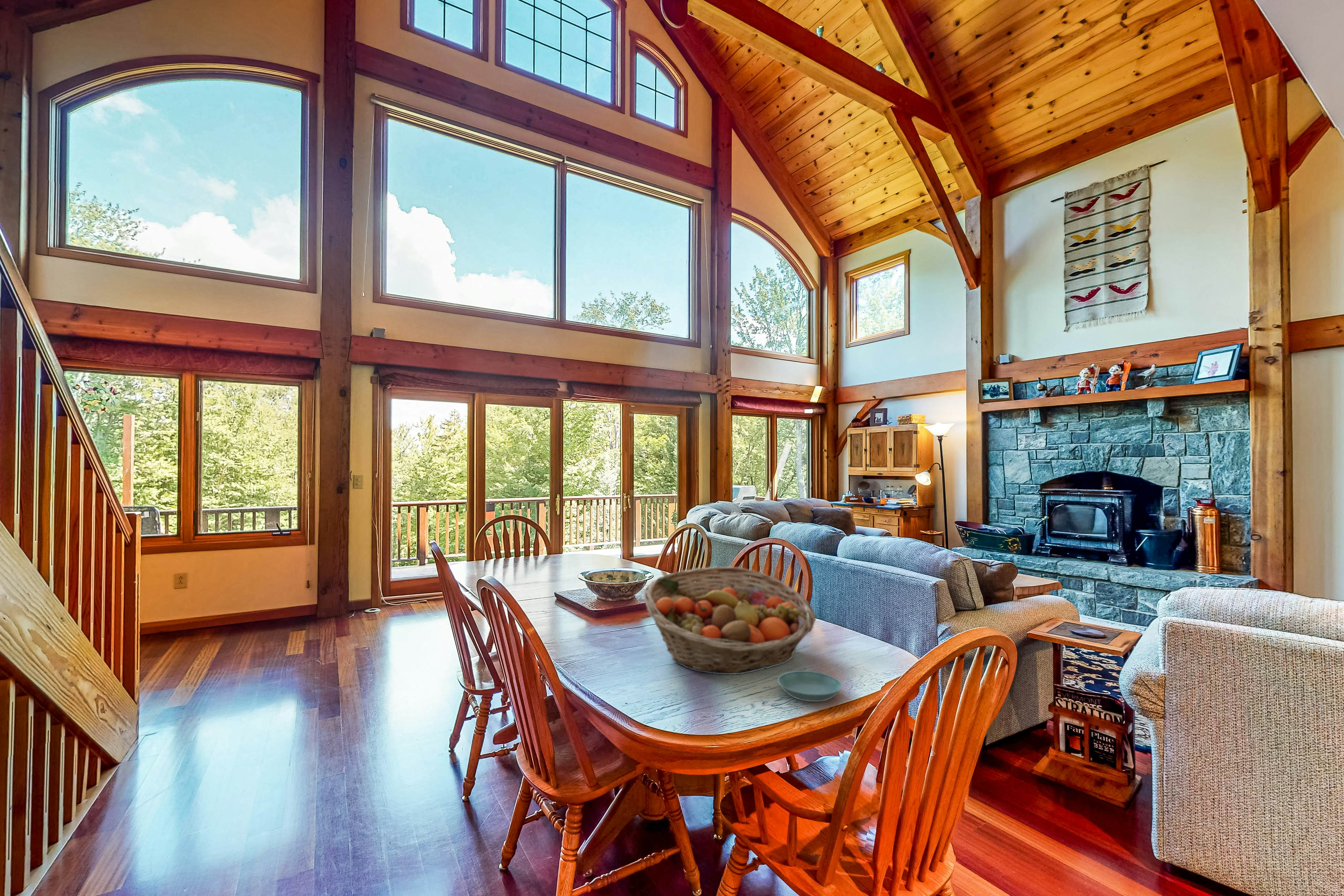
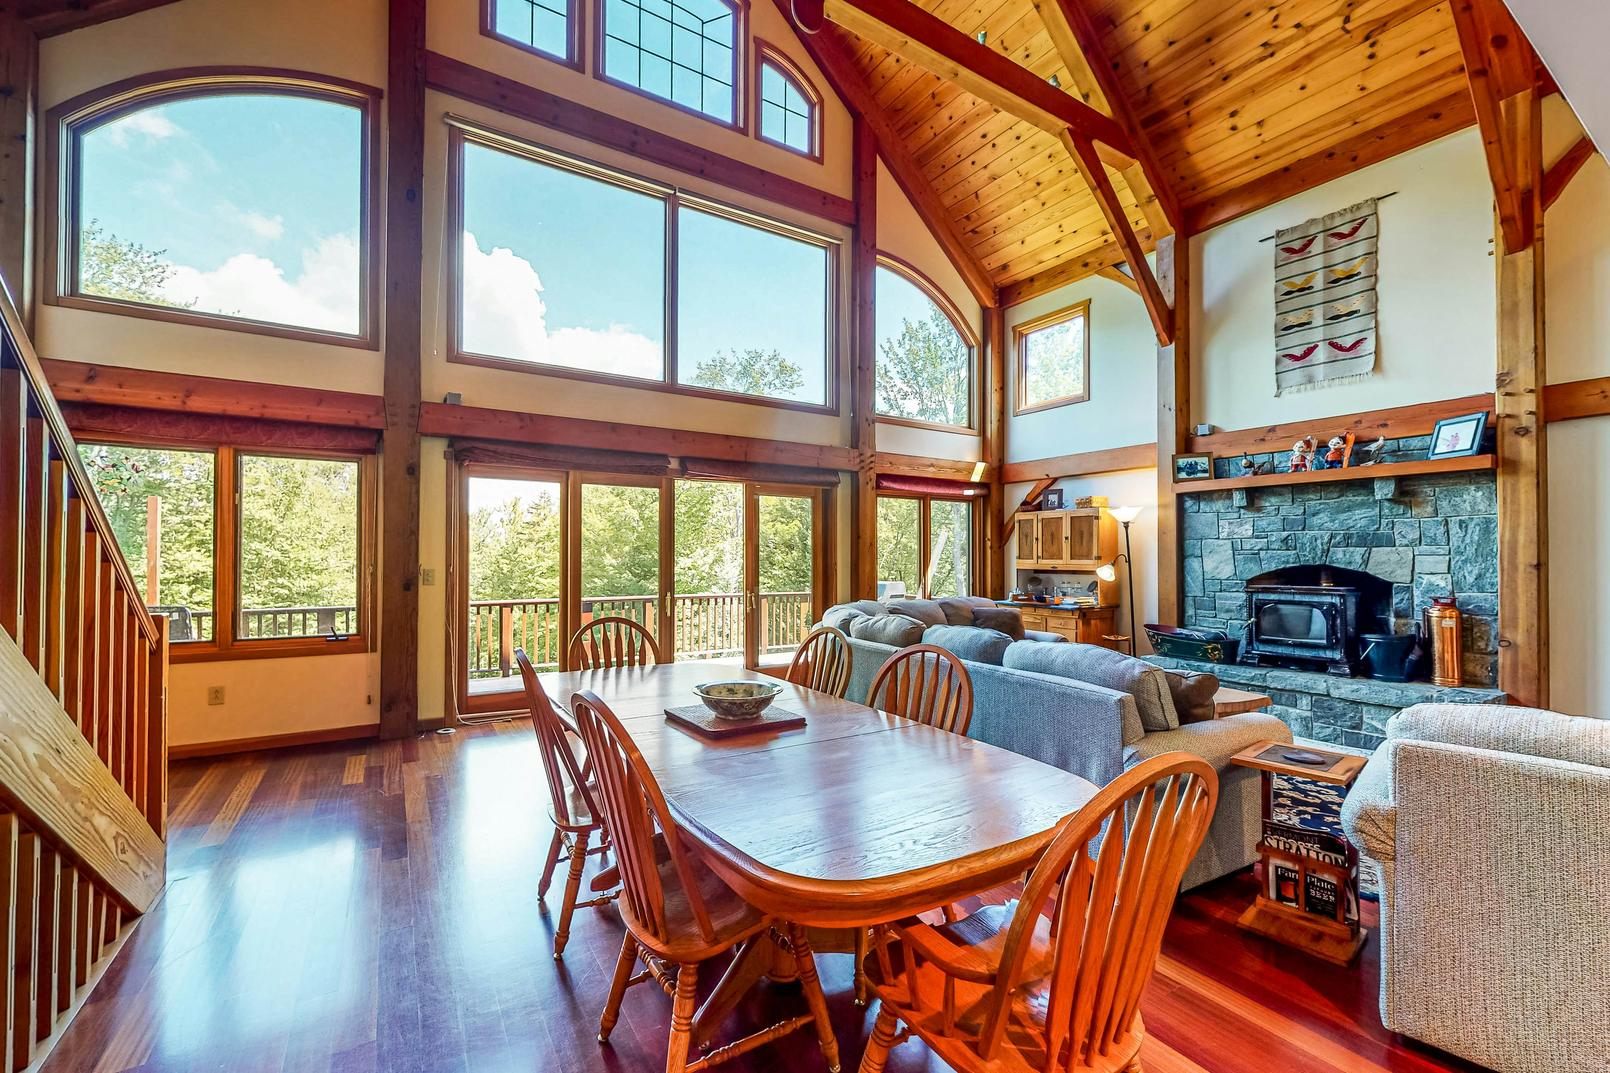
- saucer [777,670,842,702]
- fruit basket [643,566,816,675]
